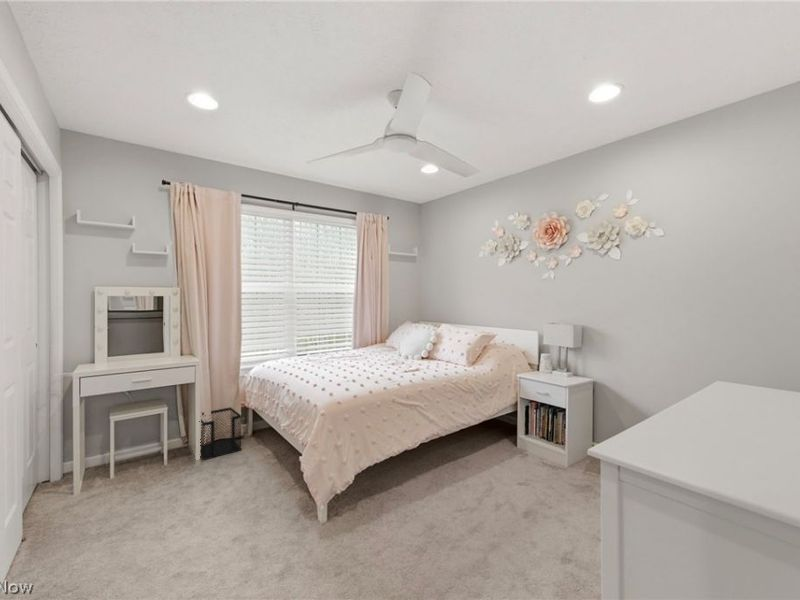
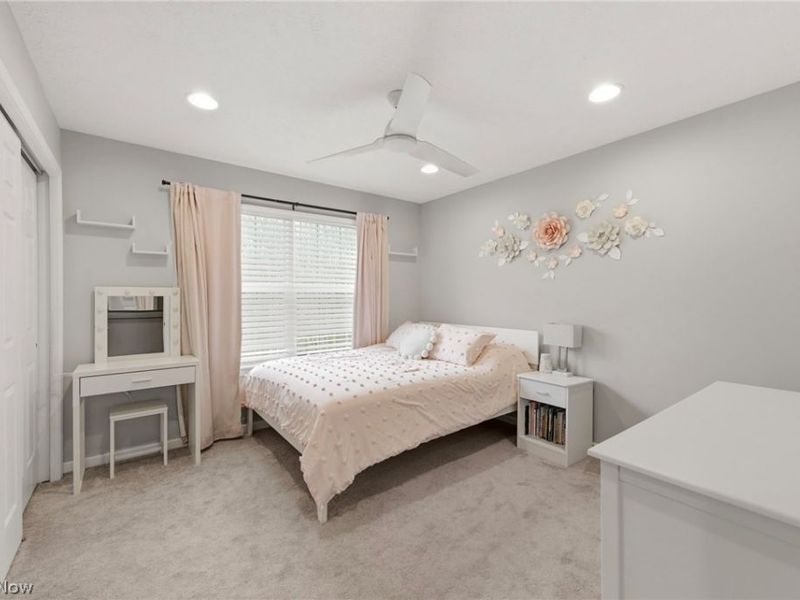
- wastebasket [200,406,242,461]
